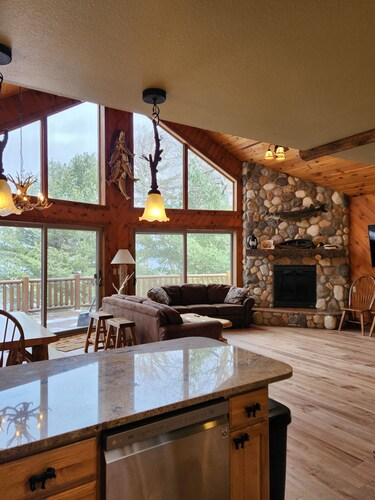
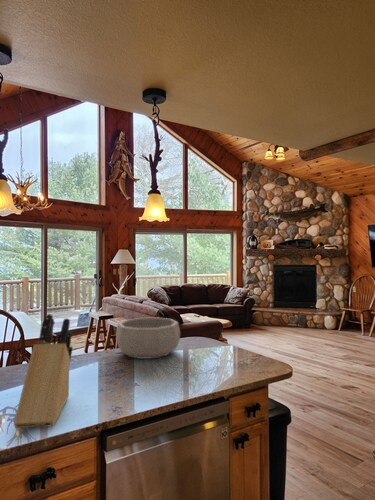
+ decorative bowl [115,317,181,360]
+ knife block [13,313,74,429]
